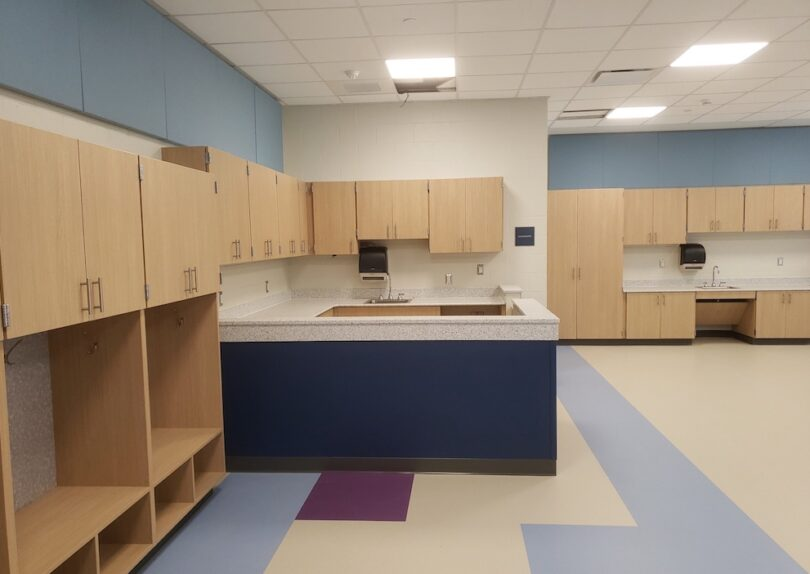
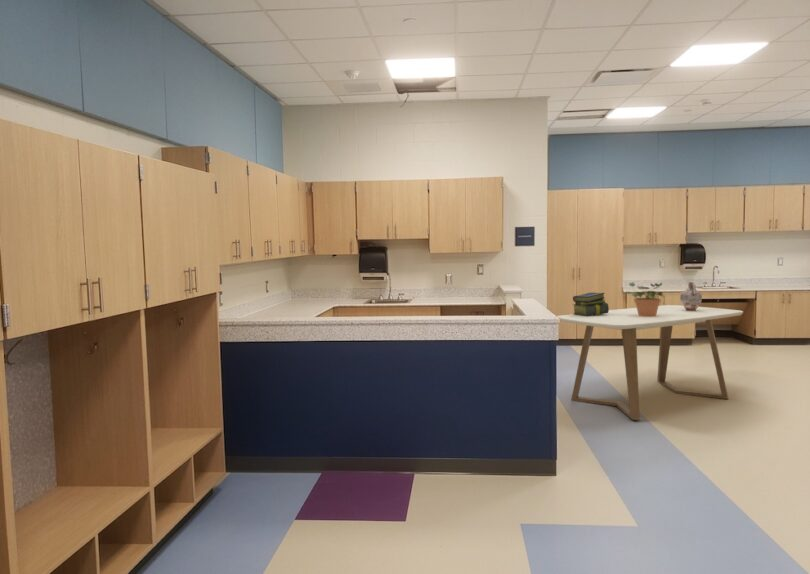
+ ceramic jug [679,281,703,311]
+ dining table [556,304,744,421]
+ potted plant [625,281,664,317]
+ stack of books [572,291,610,316]
